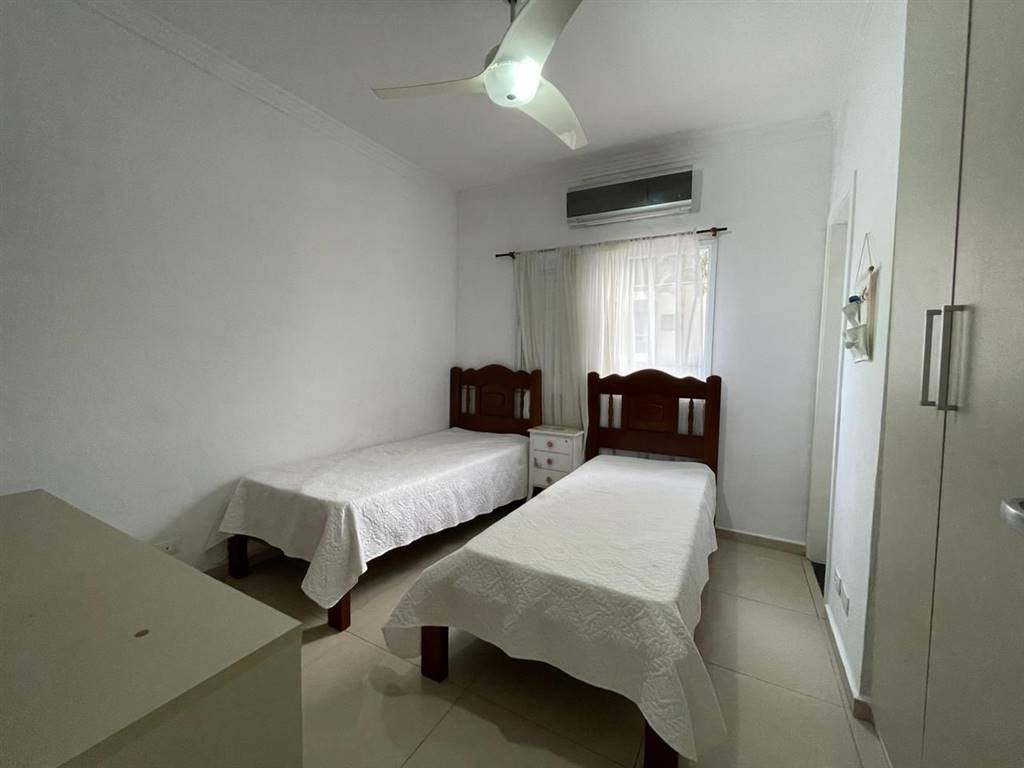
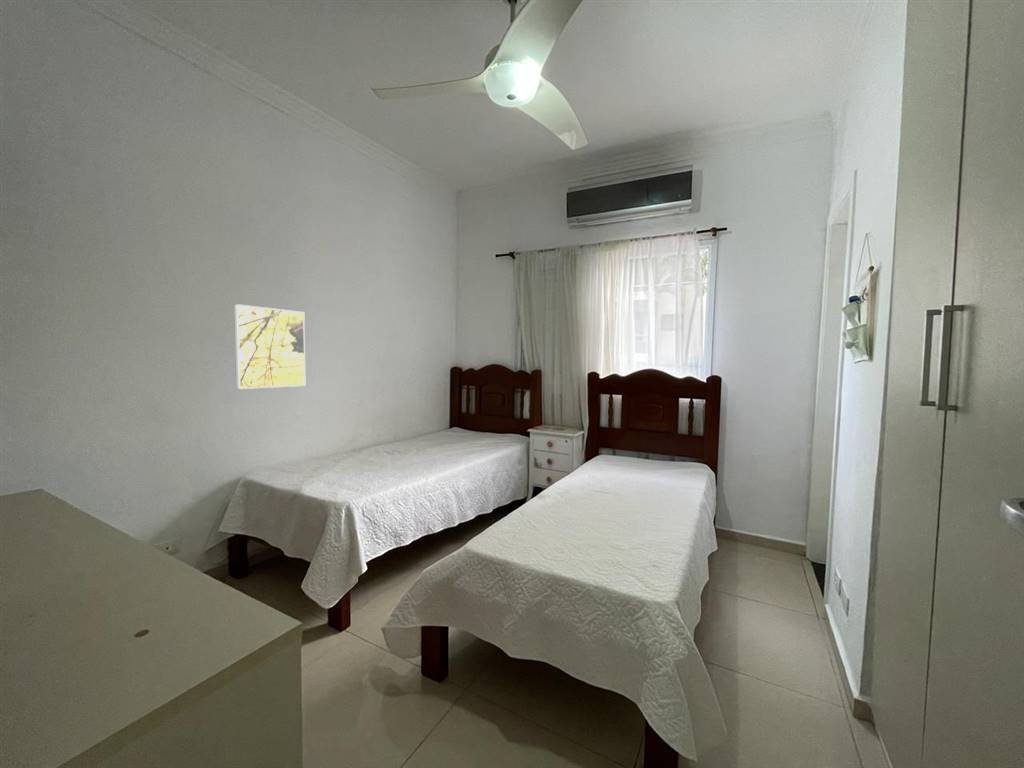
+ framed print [233,303,307,390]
